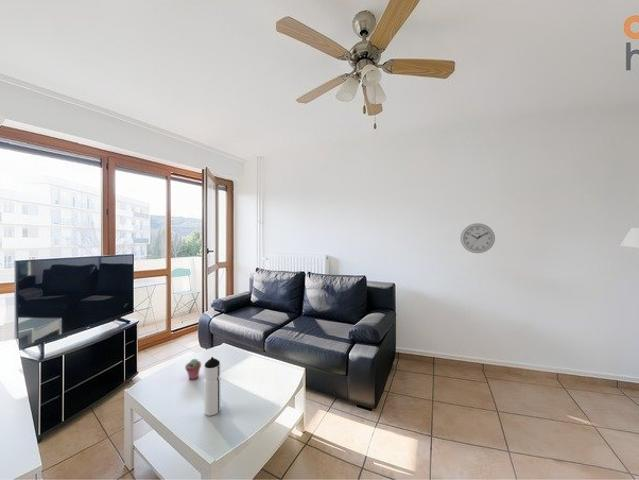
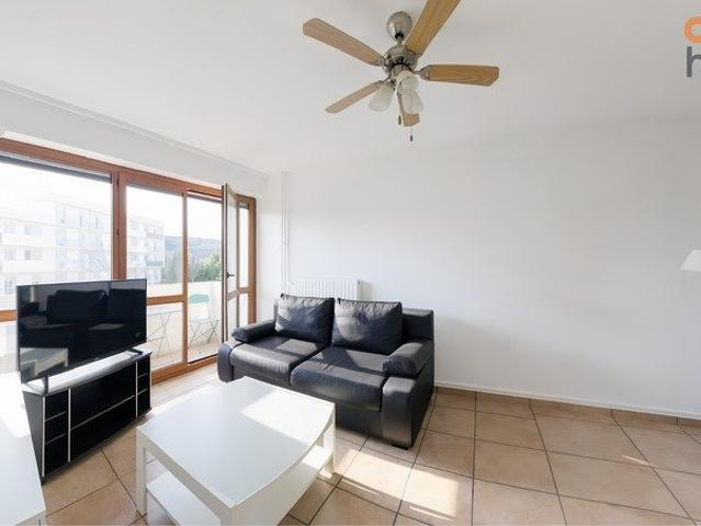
- wall clock [459,222,496,254]
- potted succulent [184,358,202,381]
- water bottle [203,356,221,417]
